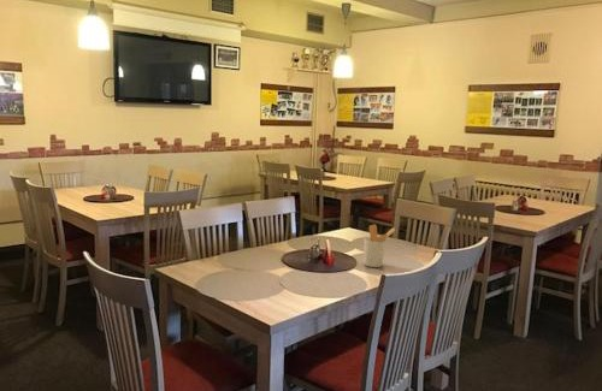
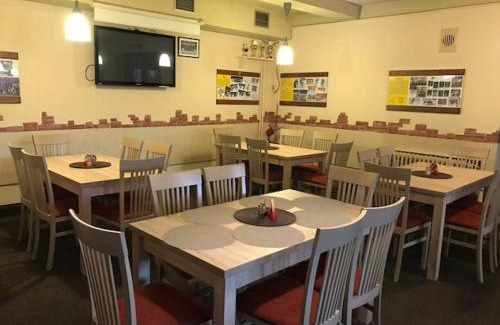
- utensil holder [364,223,396,268]
